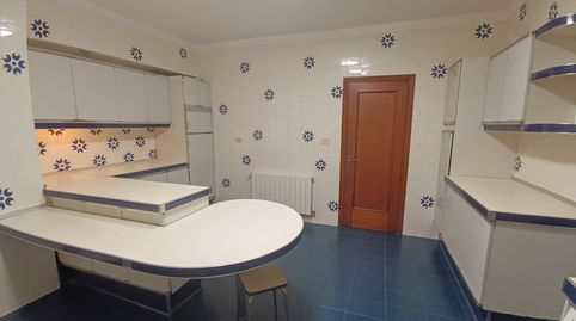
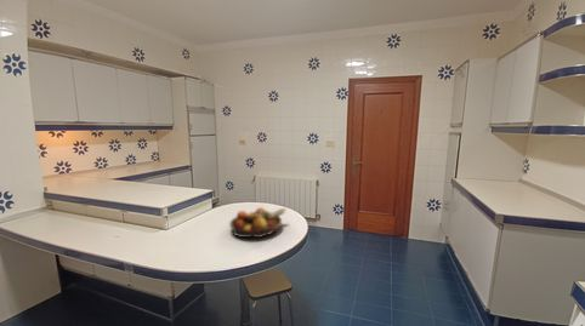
+ fruit bowl [228,206,288,239]
